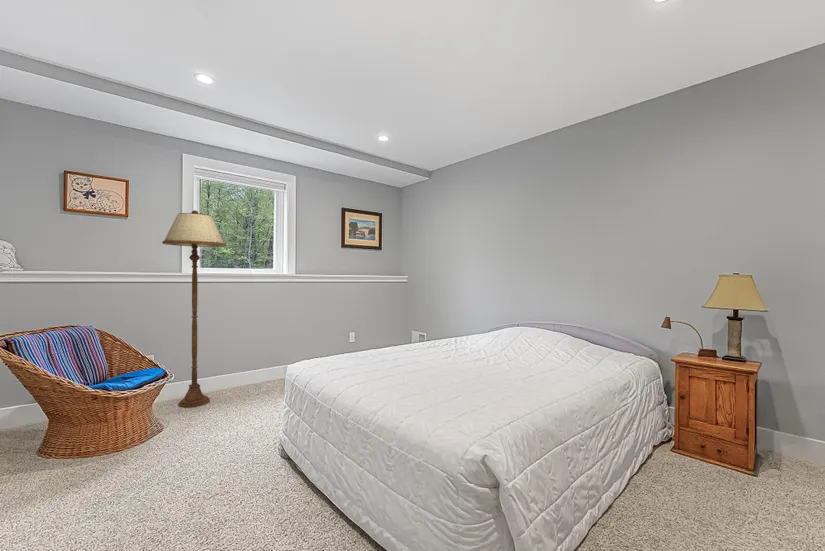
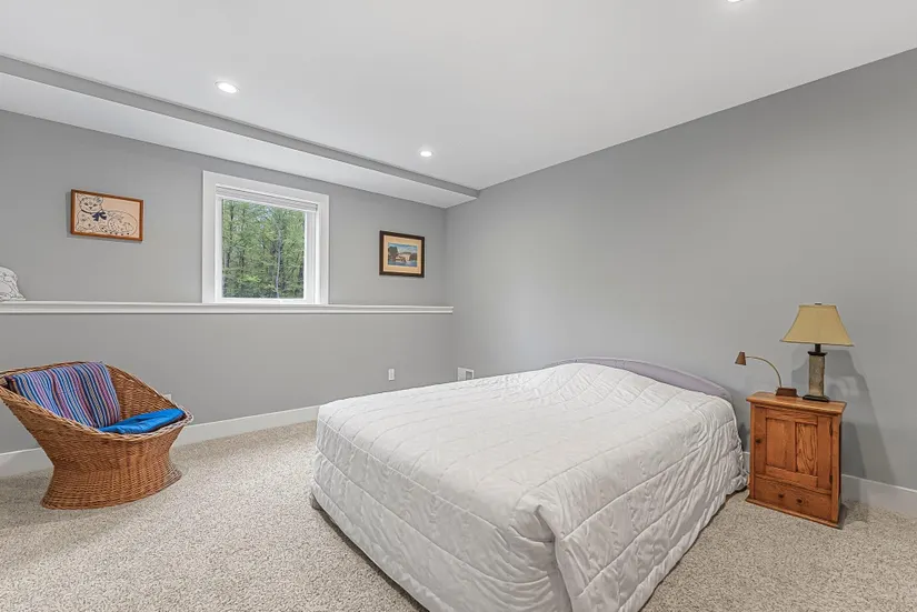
- floor lamp [161,209,227,409]
